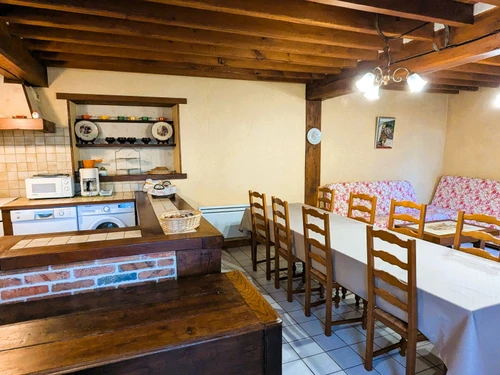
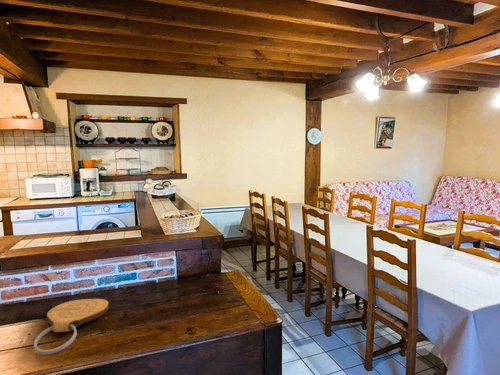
+ key chain [33,298,110,355]
